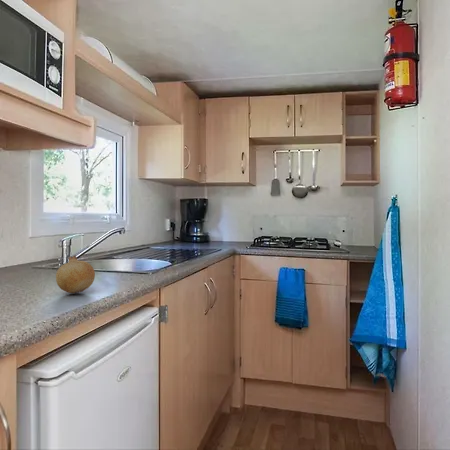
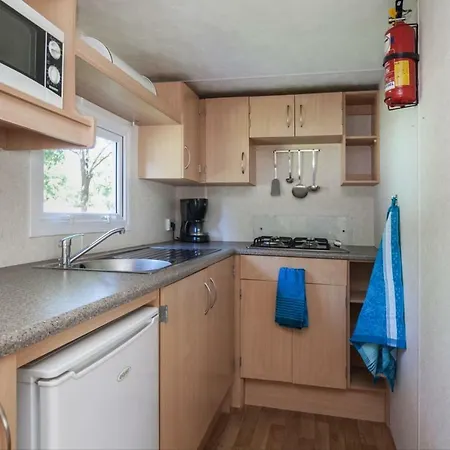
- fruit [55,255,96,294]
